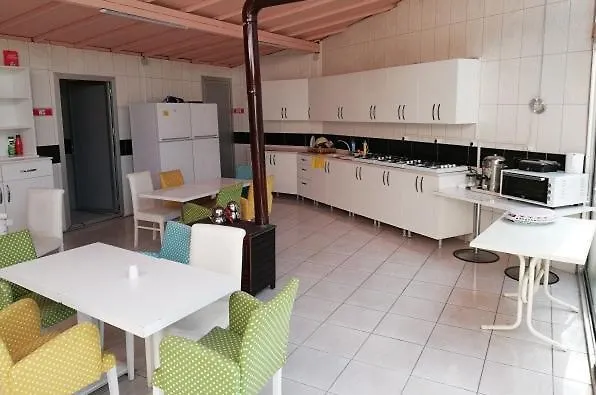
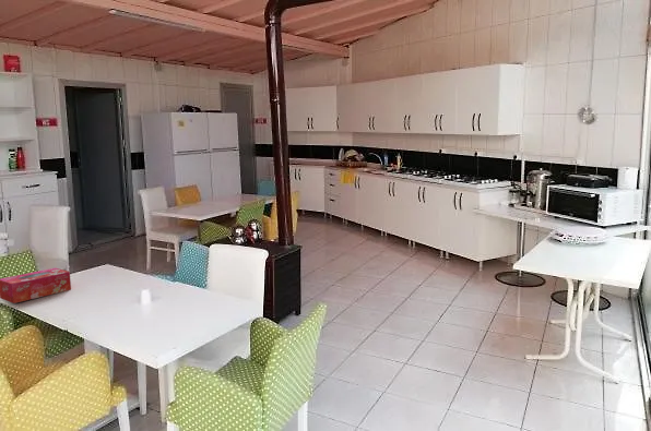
+ tissue box [0,267,72,304]
